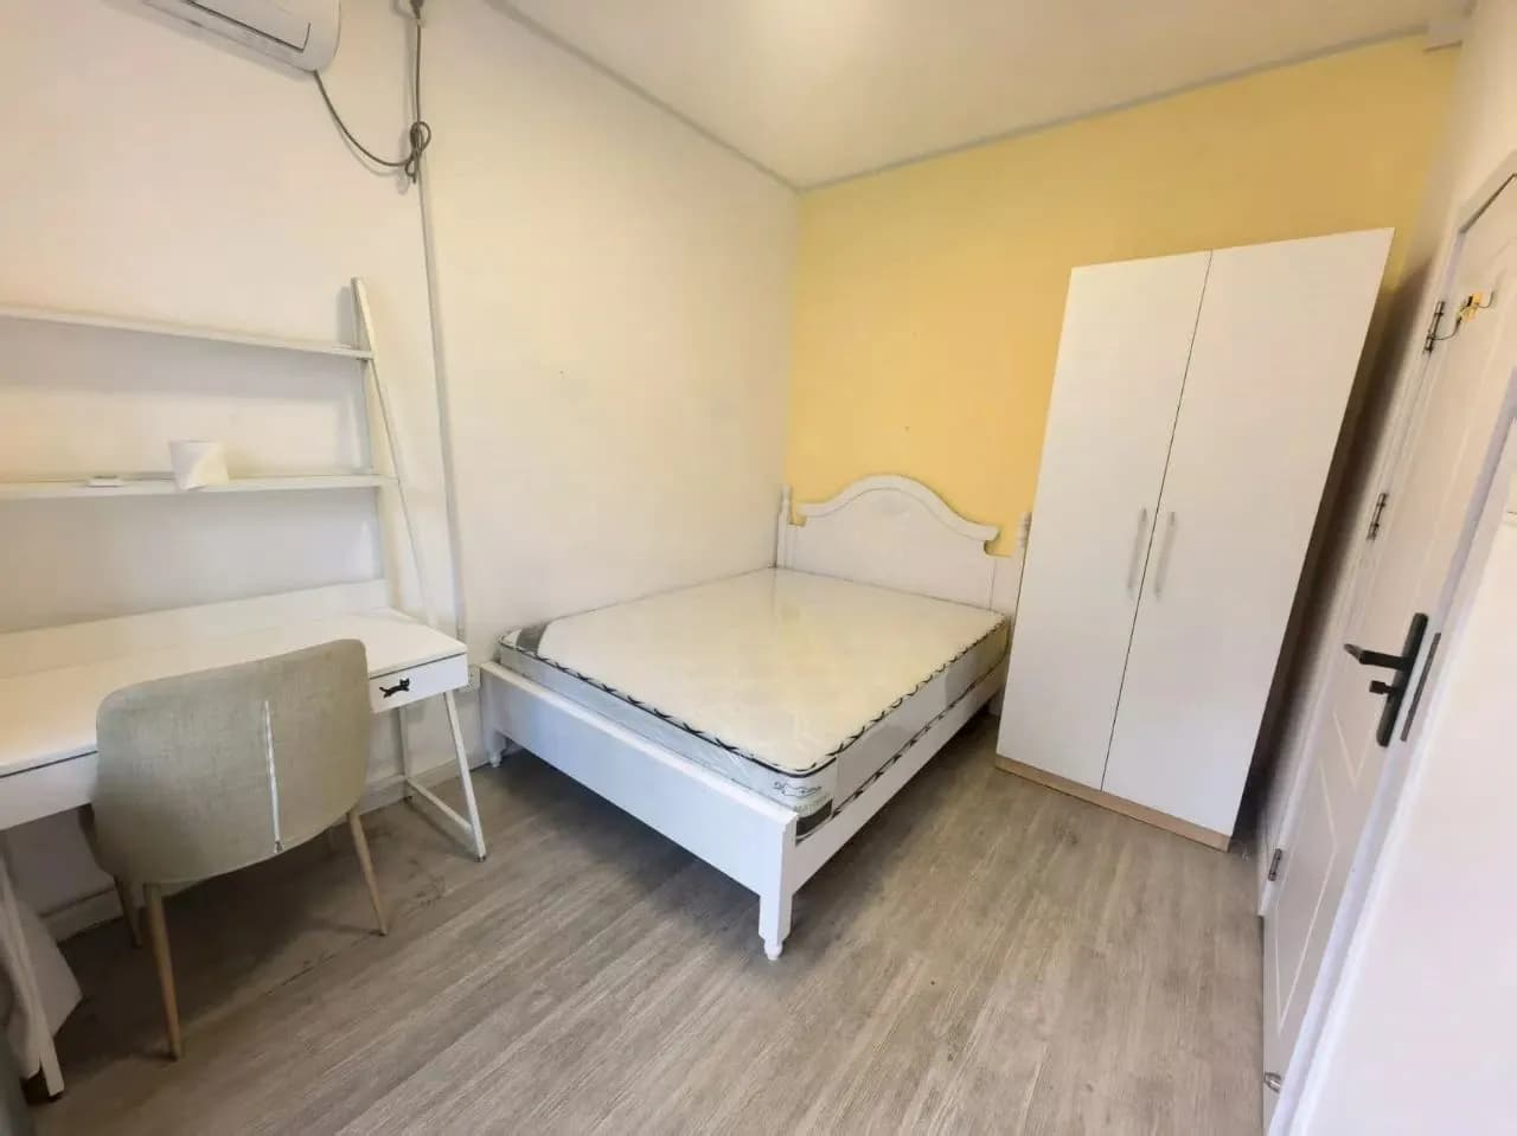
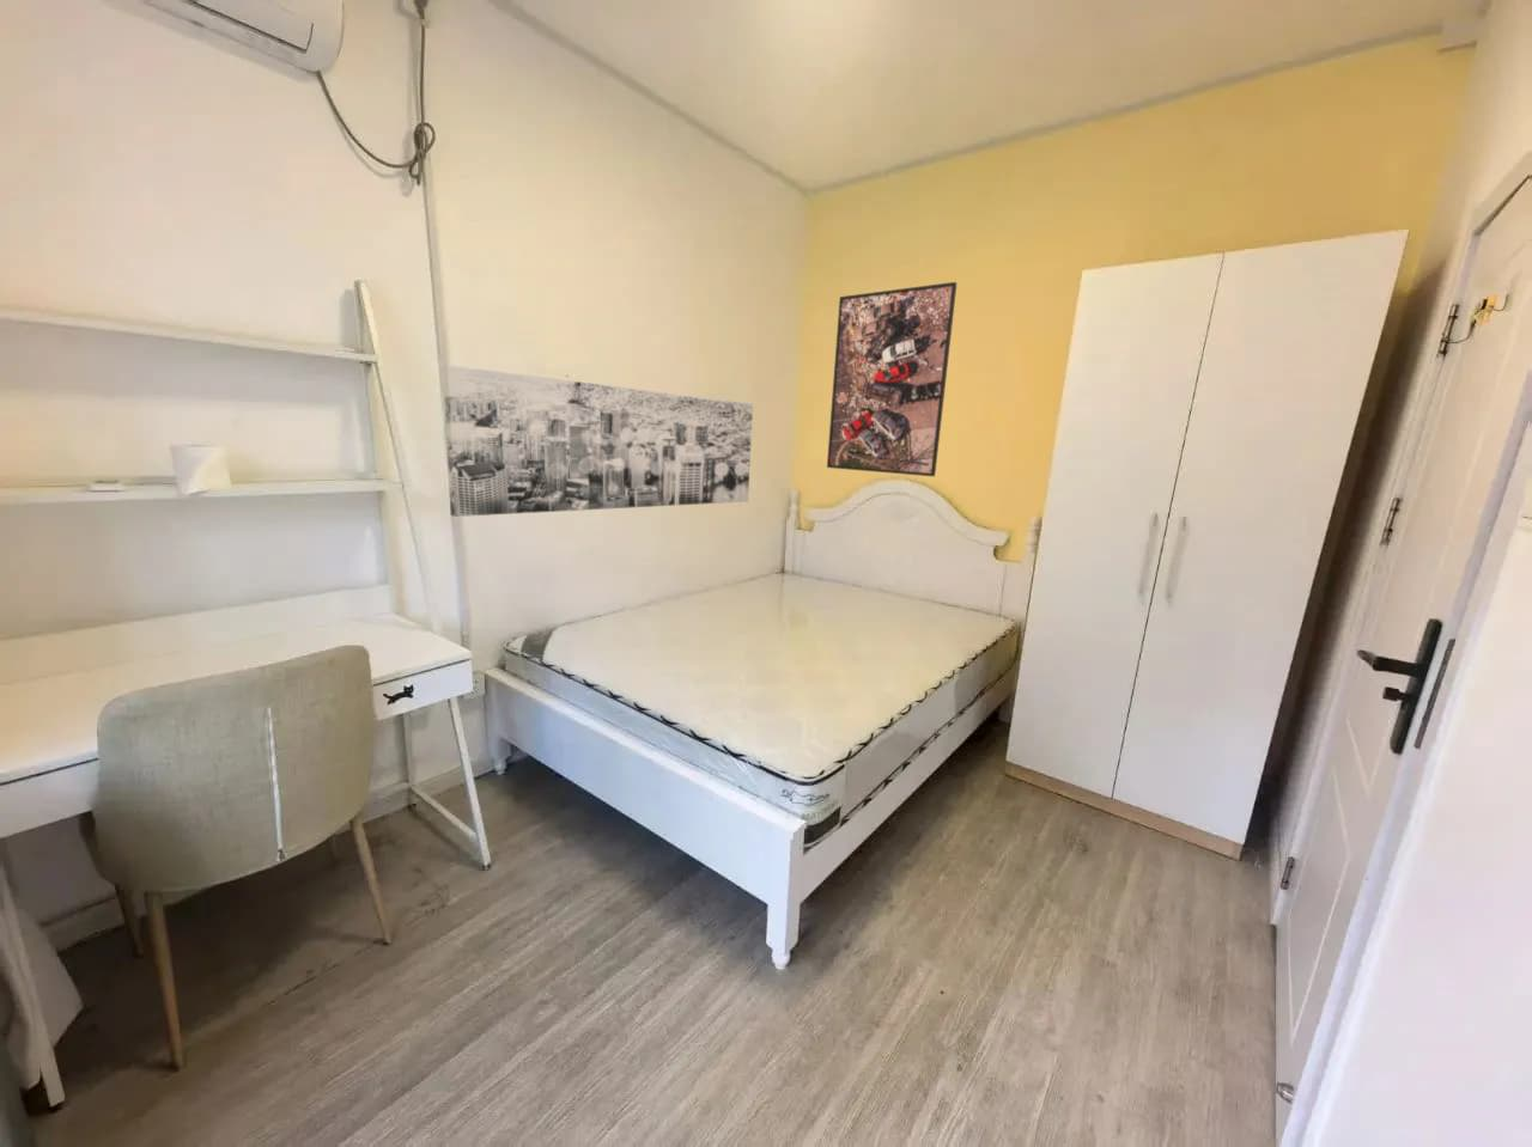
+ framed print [826,281,957,477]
+ wall art [441,364,755,518]
